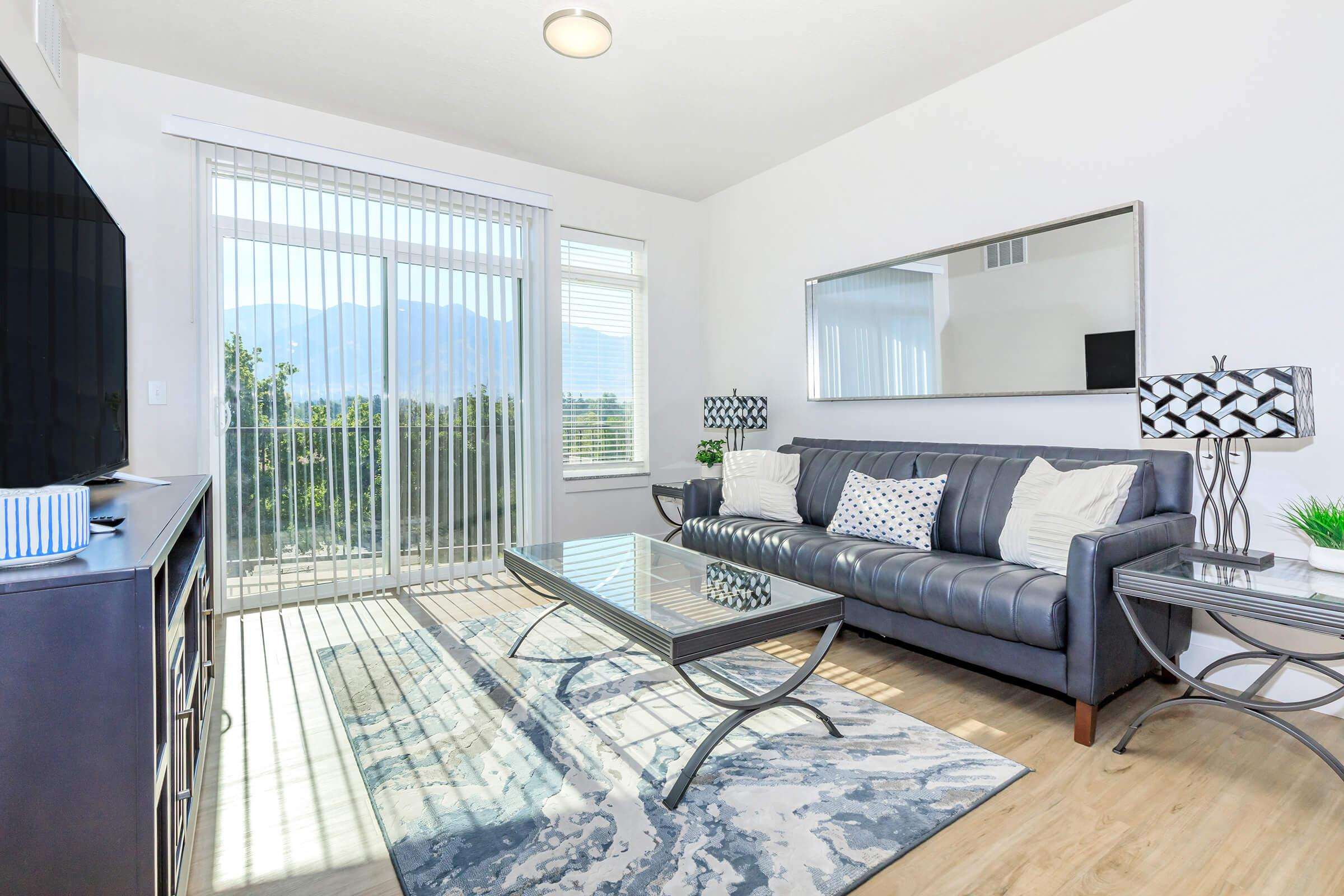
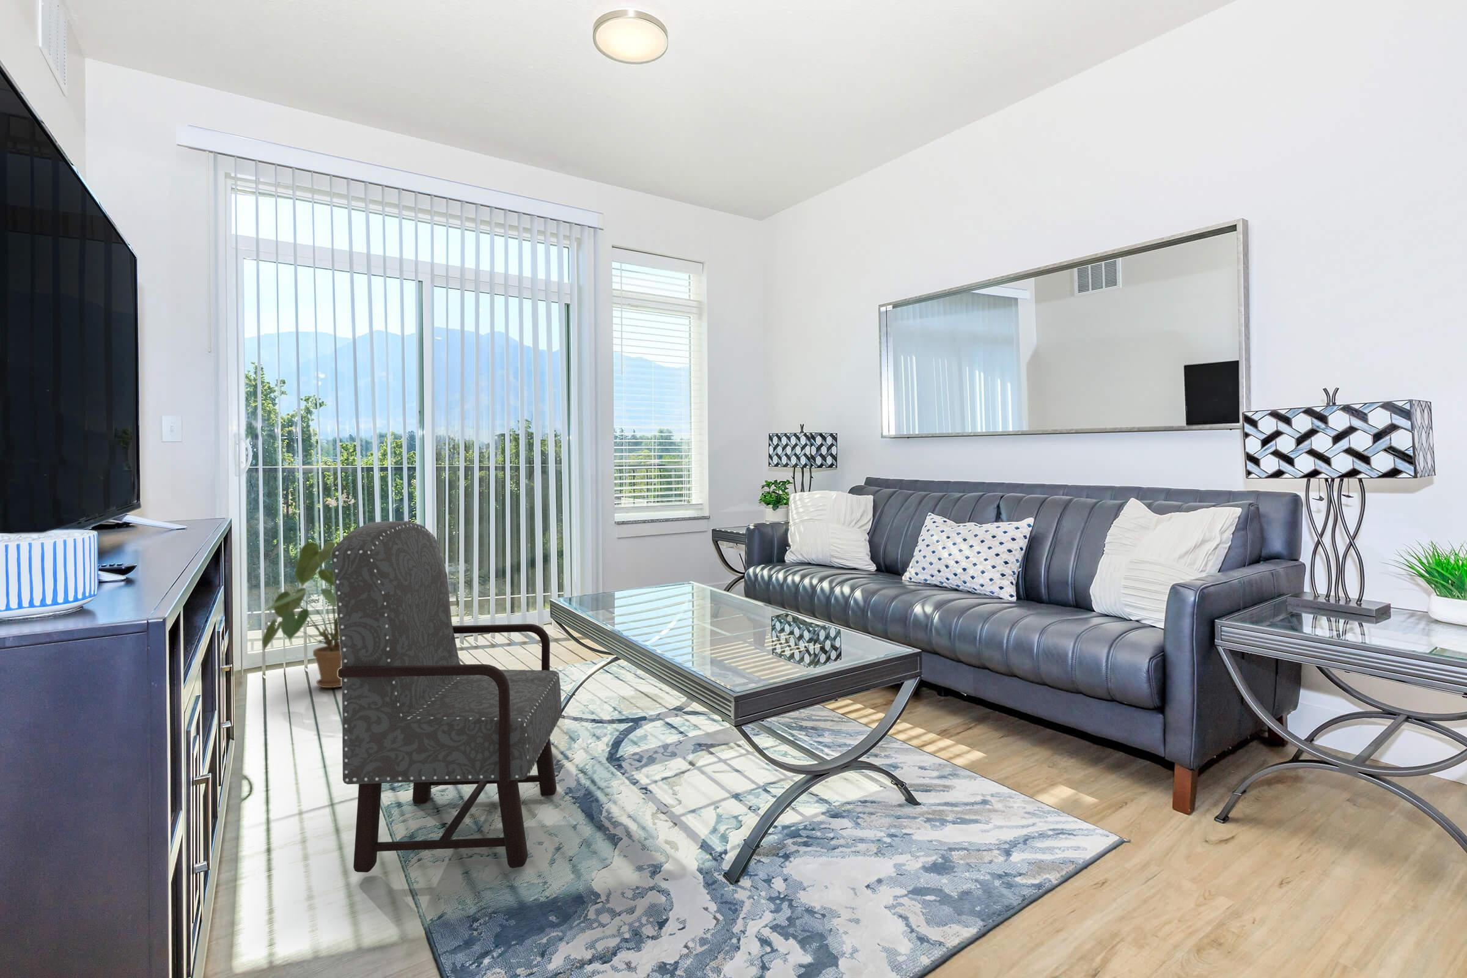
+ house plant [259,540,342,689]
+ armchair [332,521,562,873]
